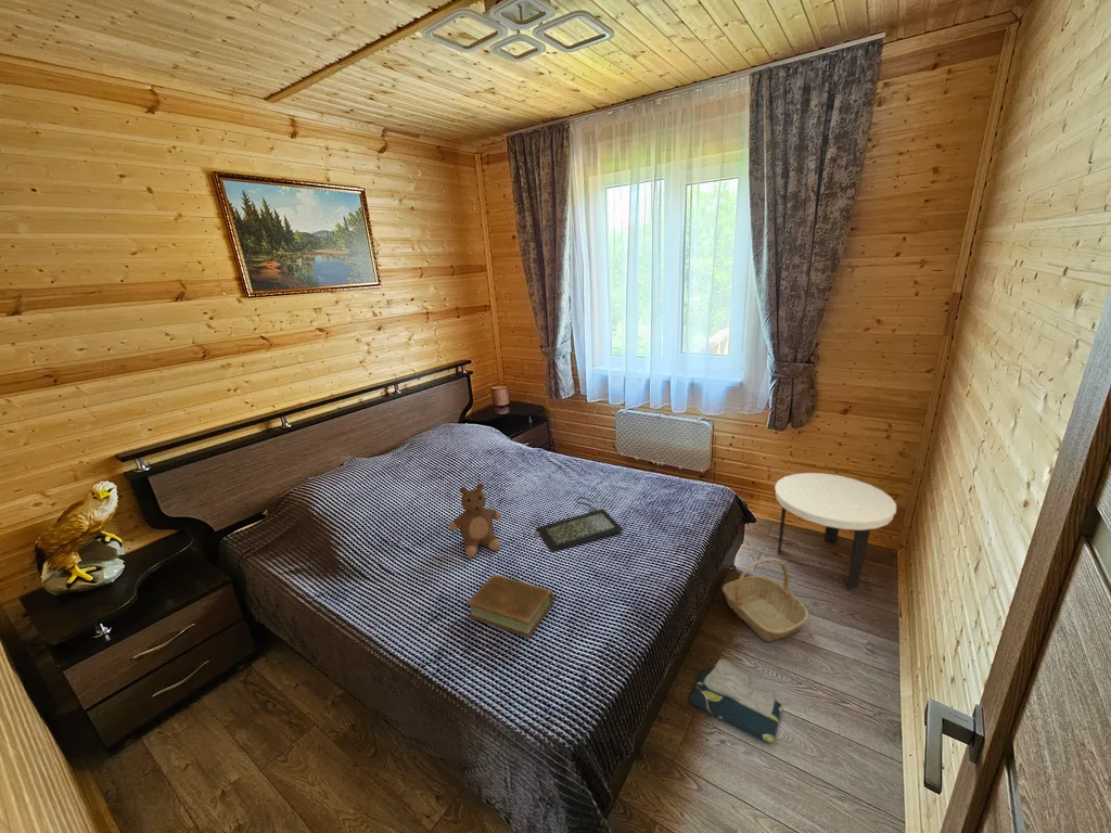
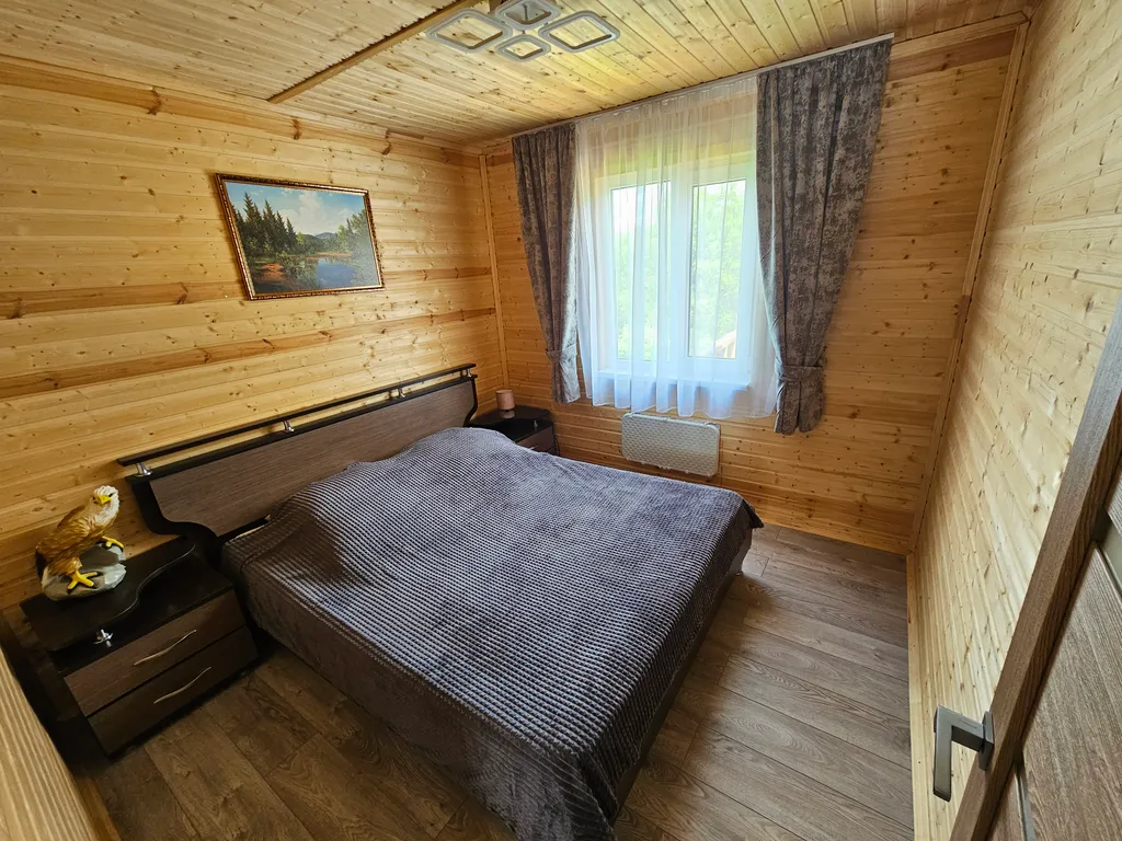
- clutch bag [533,496,625,553]
- side table [774,472,897,590]
- basket [721,558,810,643]
- teddy bear [448,482,502,559]
- book [465,573,554,639]
- tissue dispenser [689,658,783,744]
